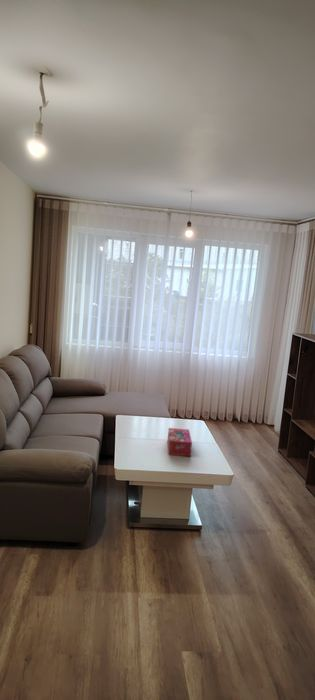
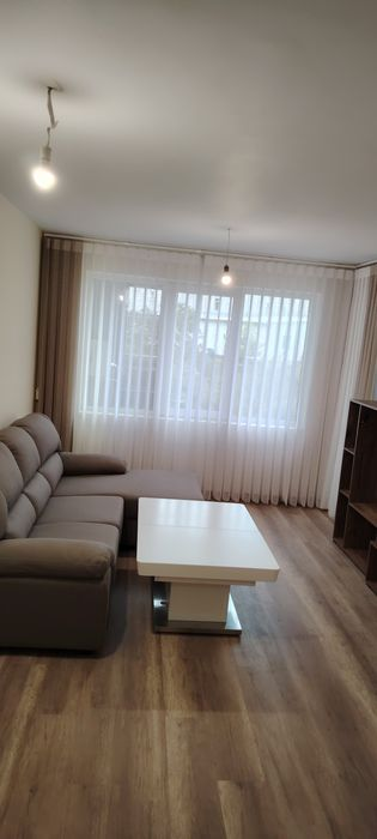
- tissue box [167,427,193,458]
